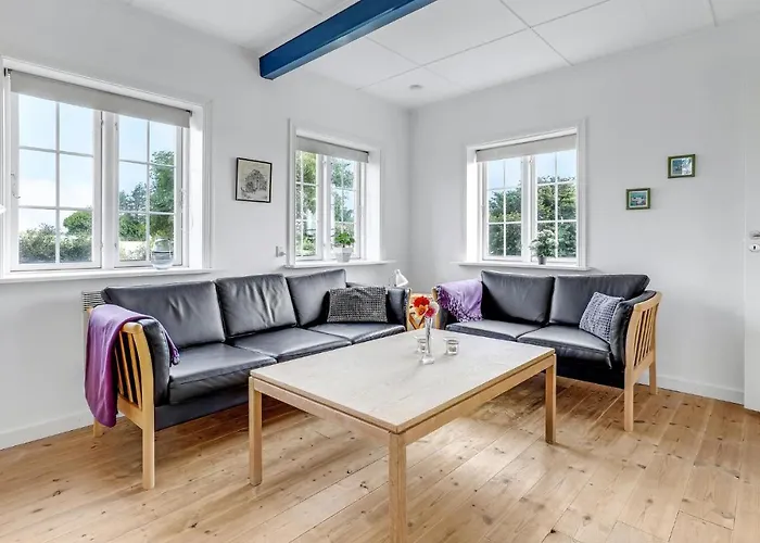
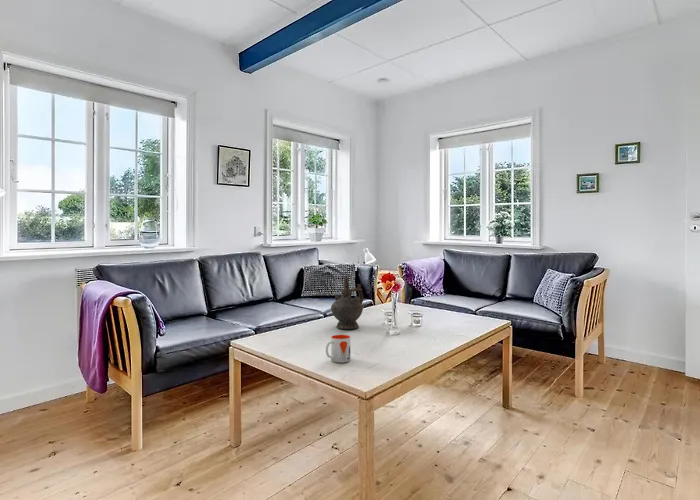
+ mug [325,334,351,364]
+ ceremonial vessel [330,276,364,330]
